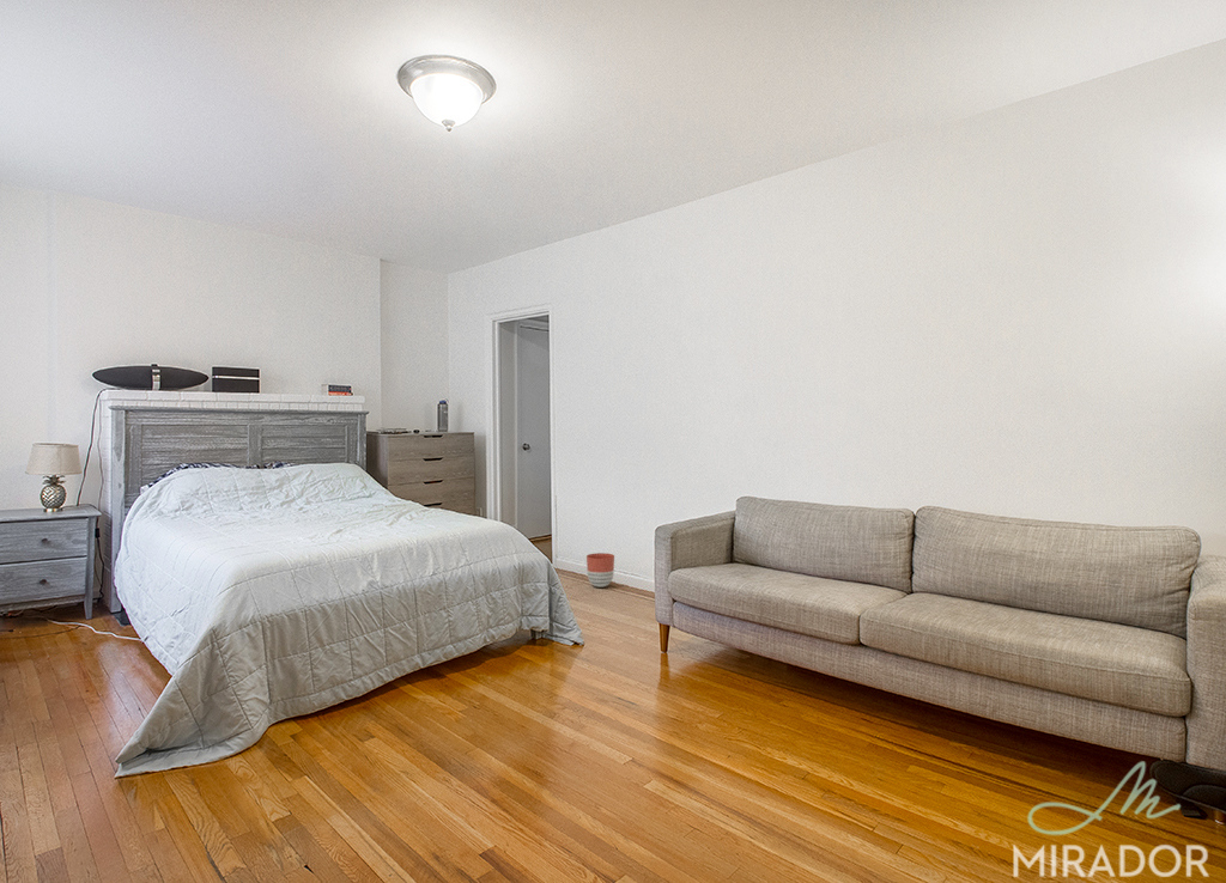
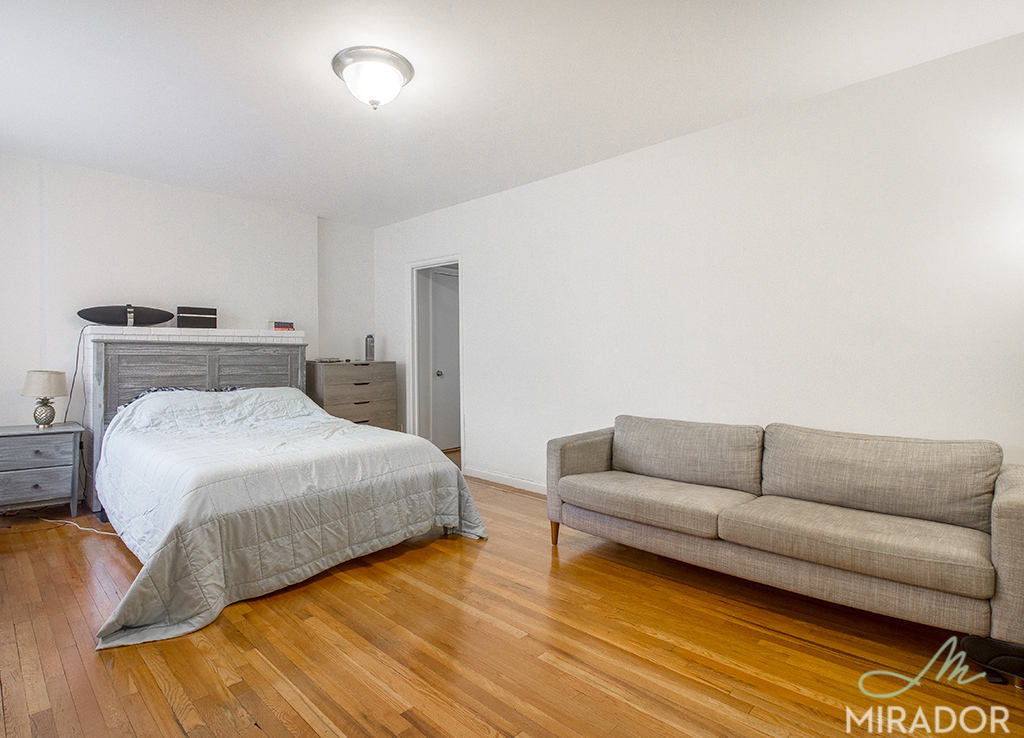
- planter [585,552,615,589]
